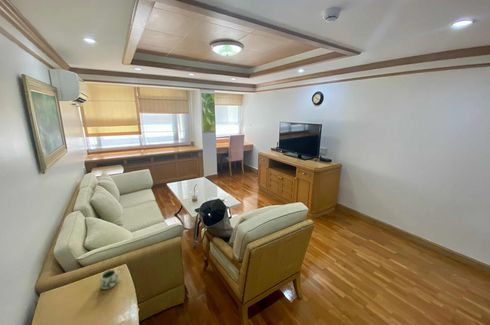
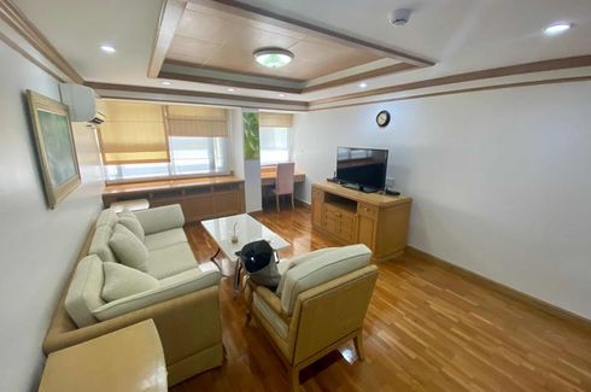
- mug [98,267,123,290]
